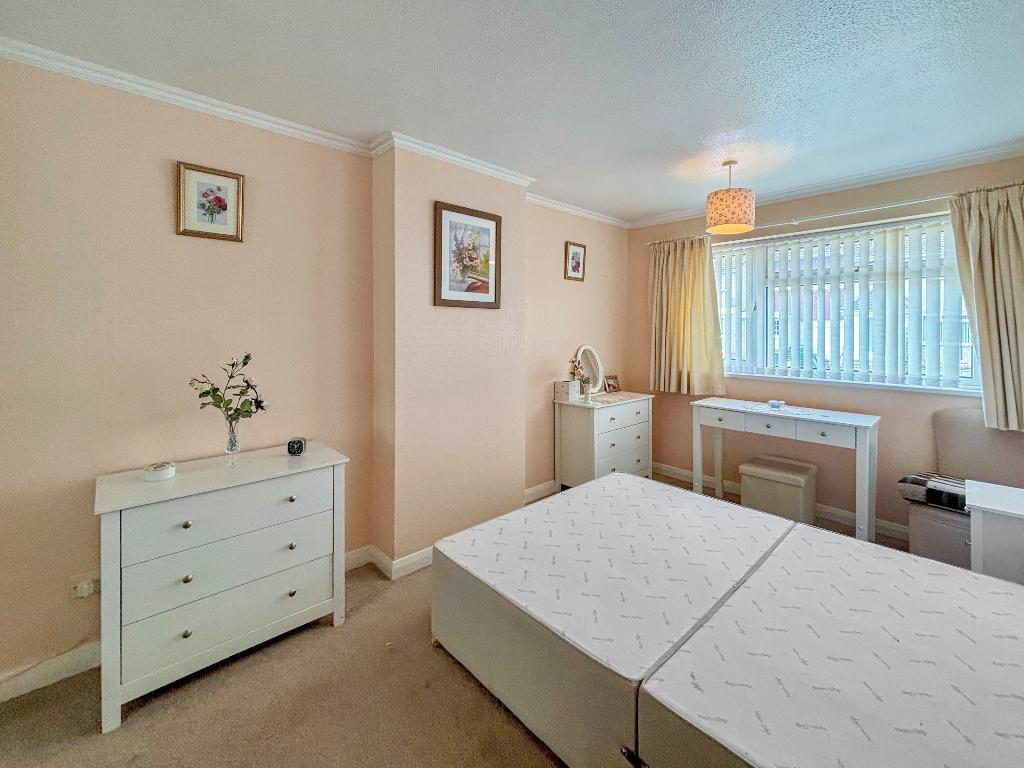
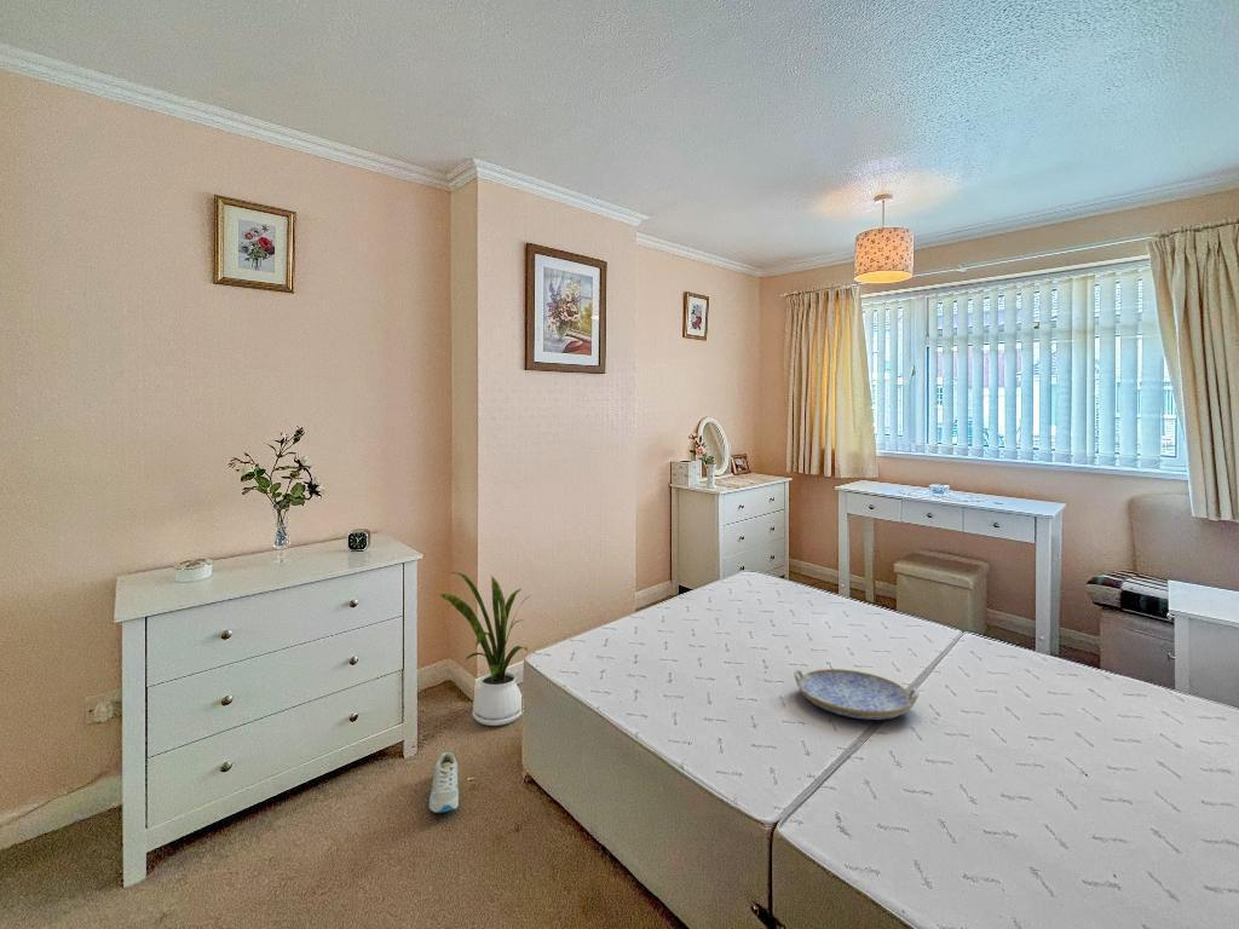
+ sneaker [428,751,460,814]
+ house plant [439,571,532,727]
+ serving tray [793,668,920,721]
